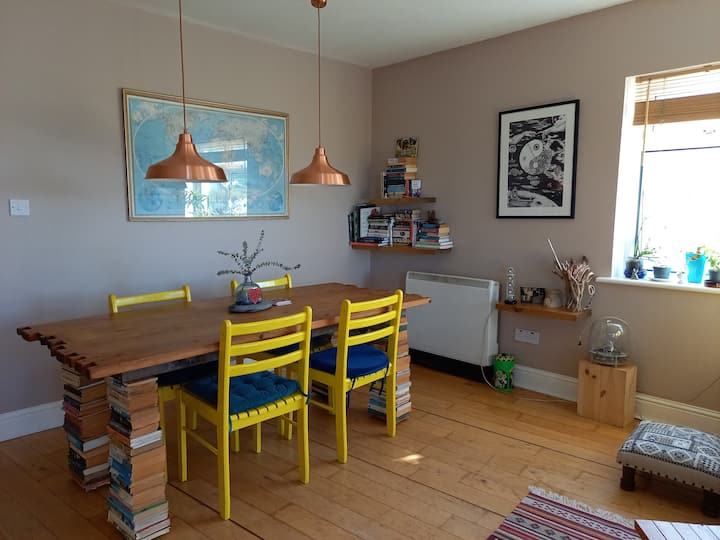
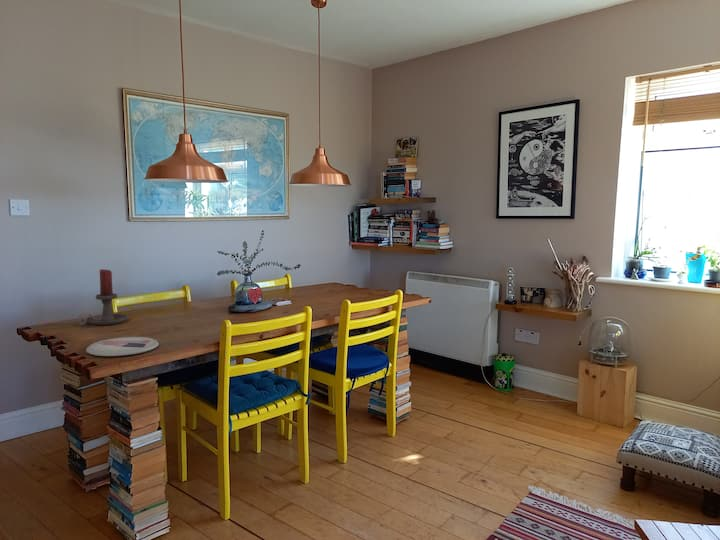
+ candle holder [76,268,129,326]
+ plate [85,336,160,357]
